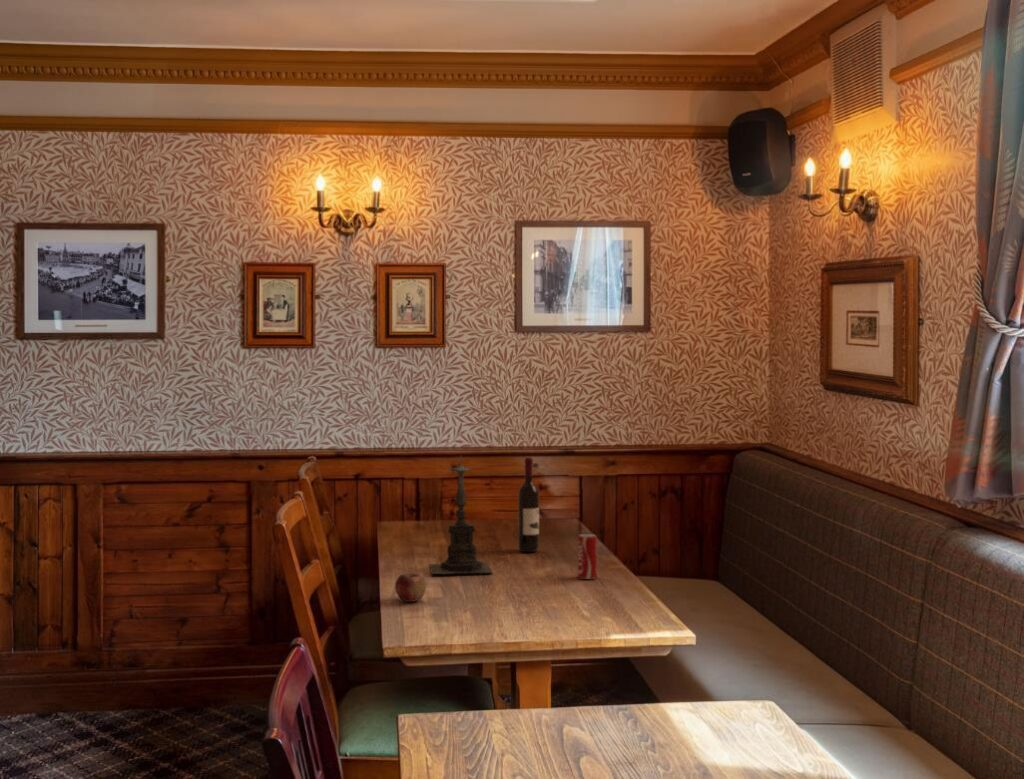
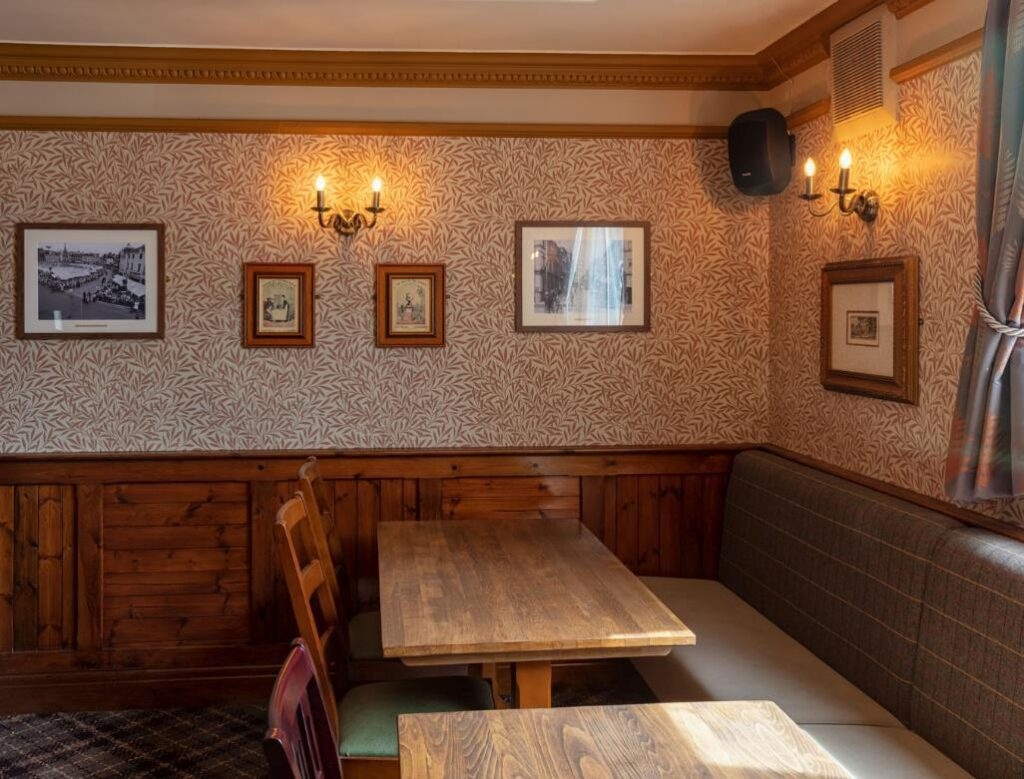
- wine bottle [517,456,540,553]
- candle holder [429,450,494,575]
- beverage can [577,533,598,580]
- apple [394,570,427,603]
